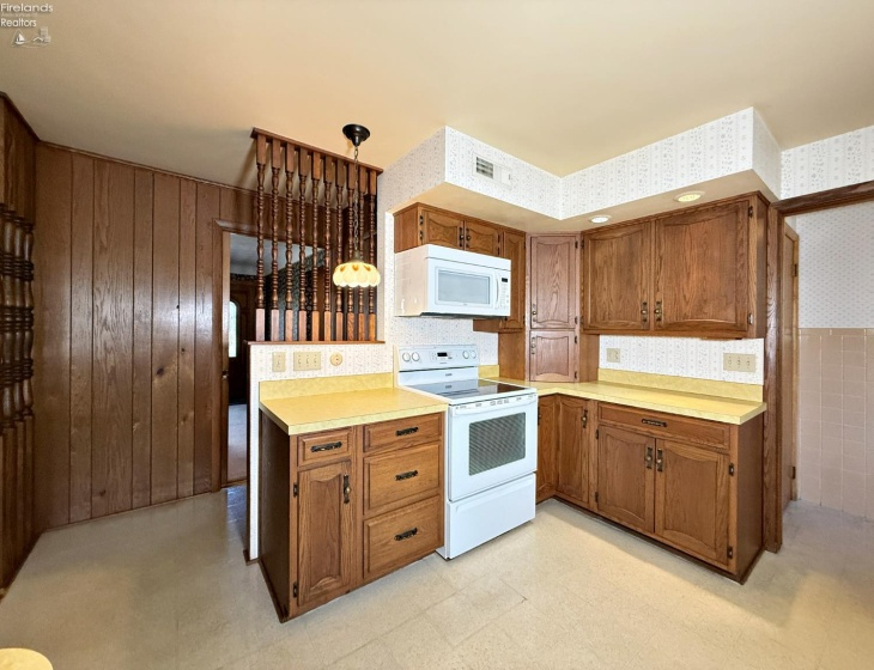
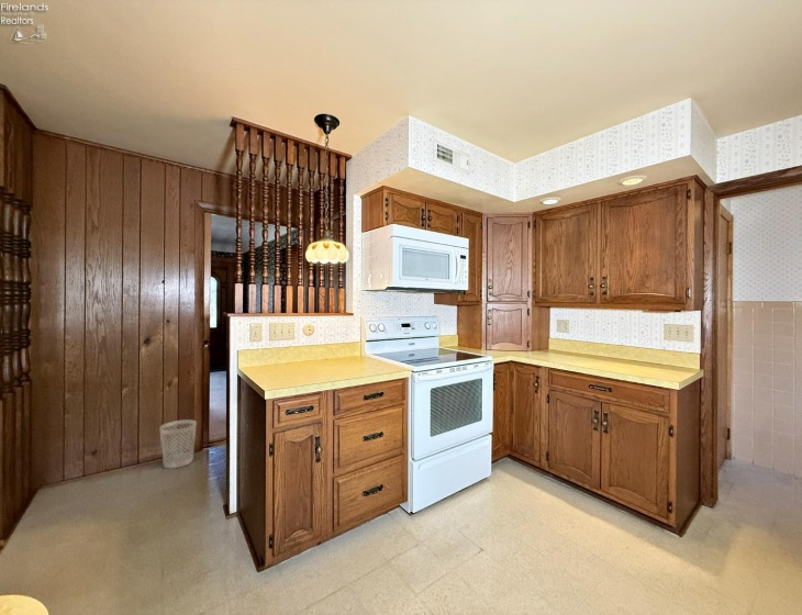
+ wastebasket [158,418,198,469]
